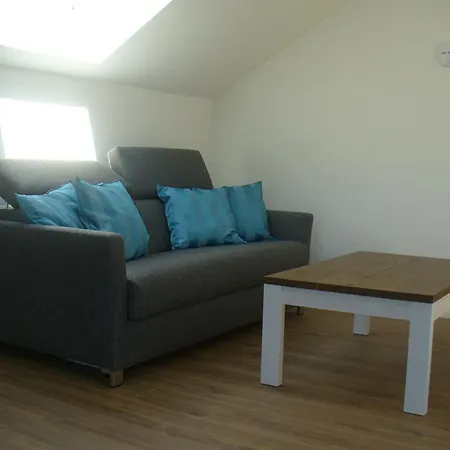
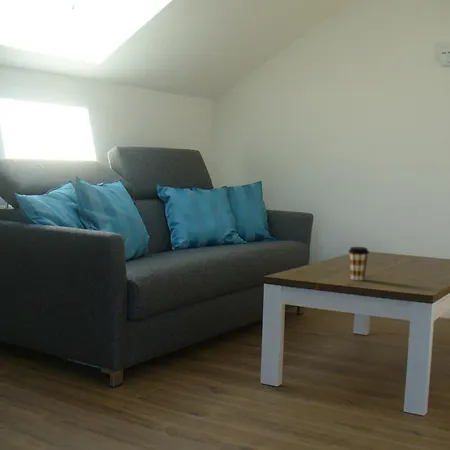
+ coffee cup [348,246,370,281]
